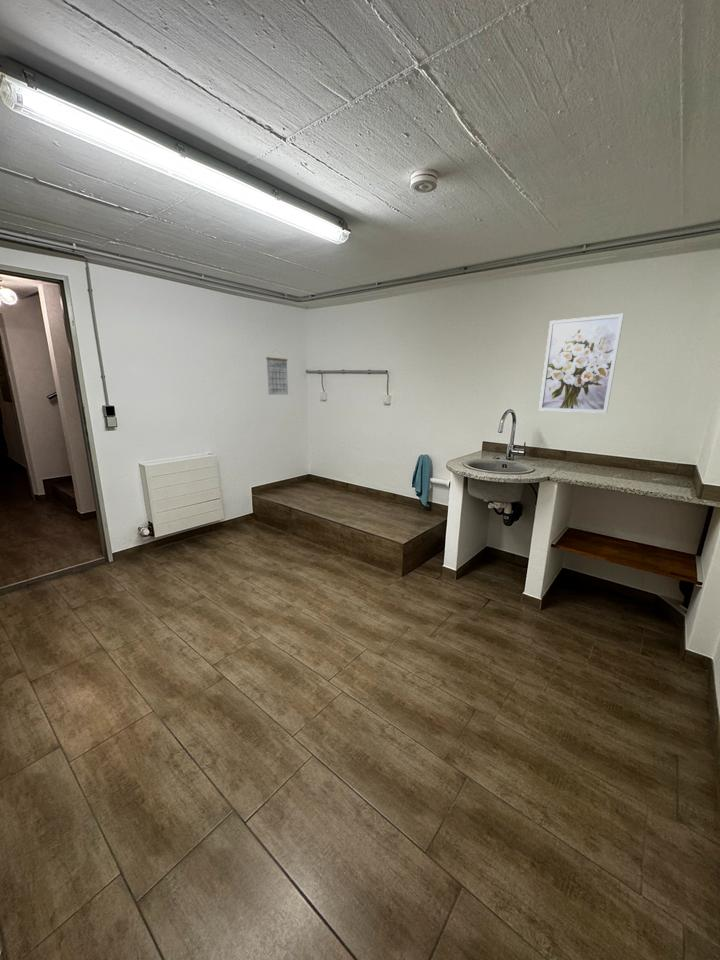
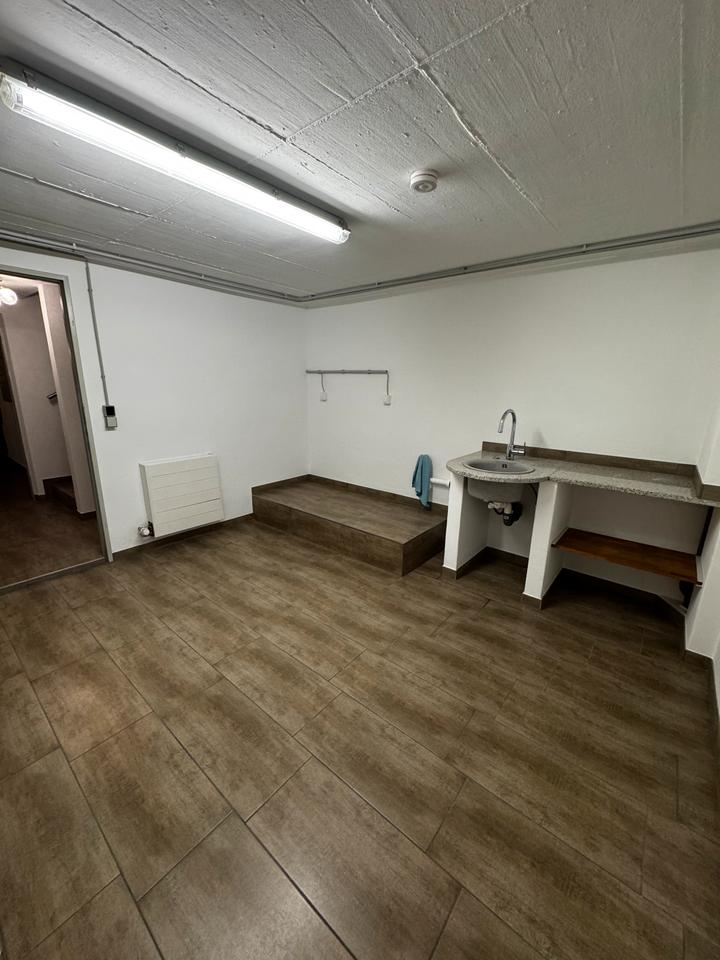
- wall art [538,313,625,414]
- calendar [265,349,289,396]
